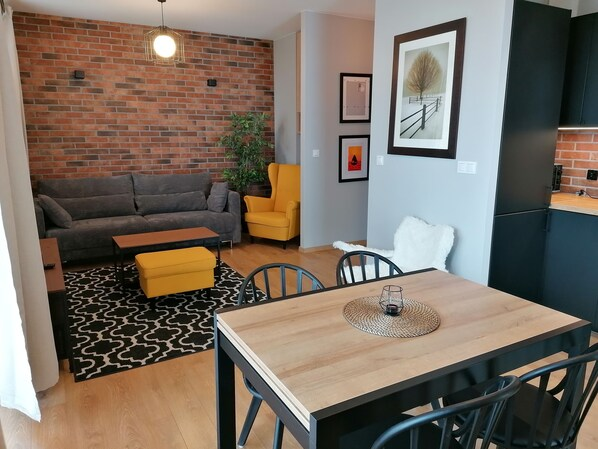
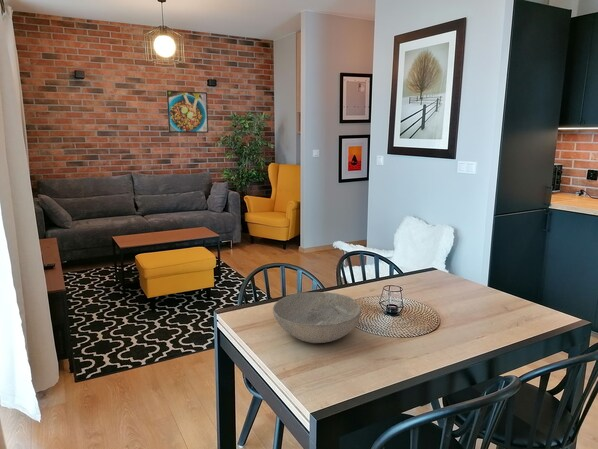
+ bowl [272,291,362,344]
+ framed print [166,89,209,134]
